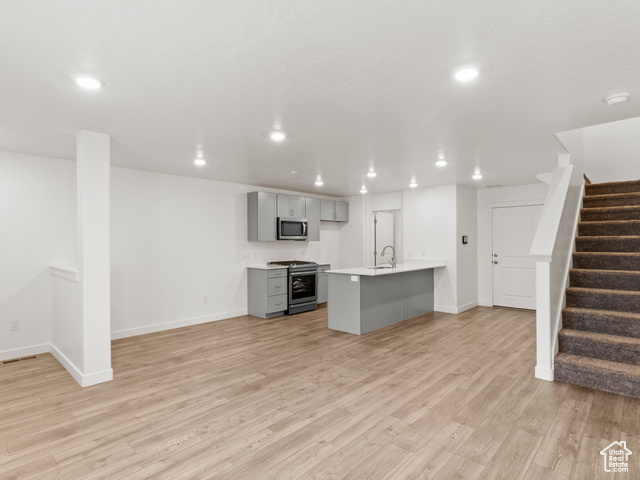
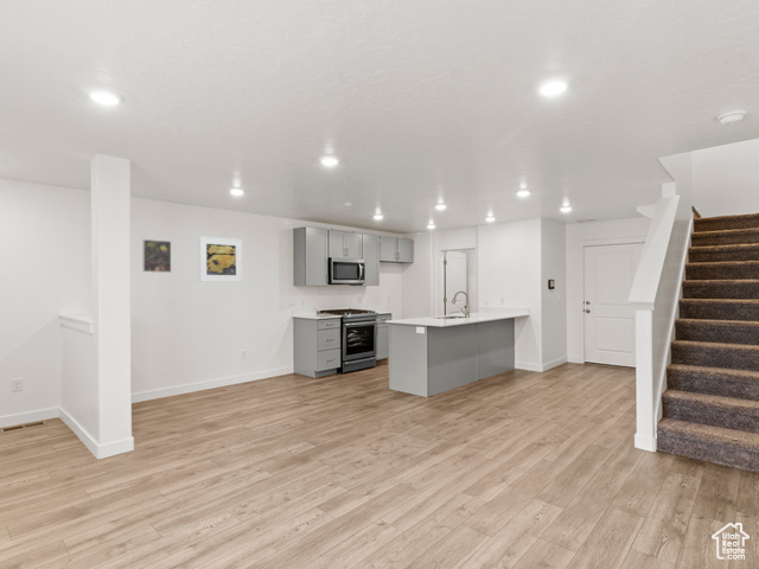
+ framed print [198,235,243,283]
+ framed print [141,238,173,274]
